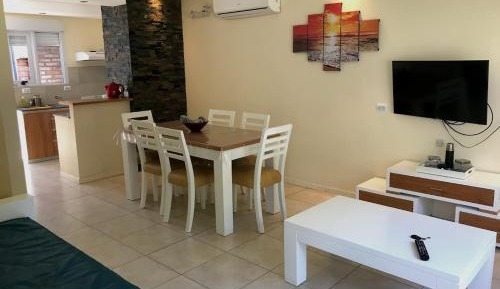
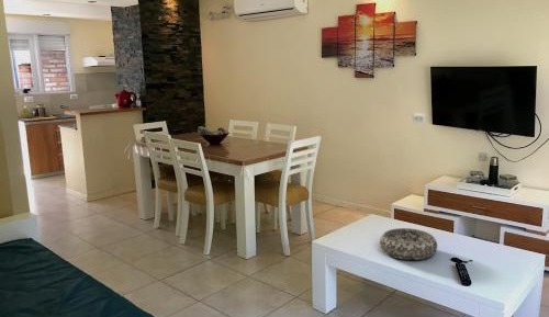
+ decorative bowl [379,227,438,261]
